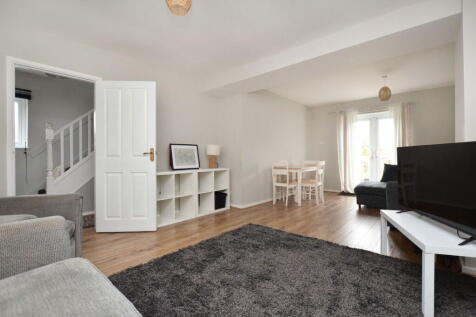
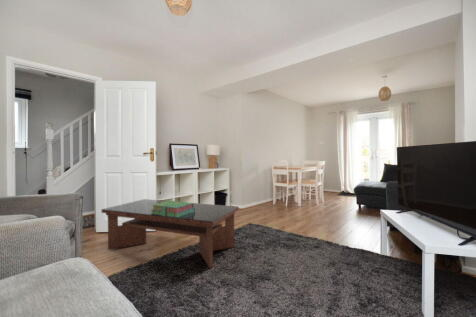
+ stack of books [151,200,195,218]
+ coffee table [101,198,240,269]
